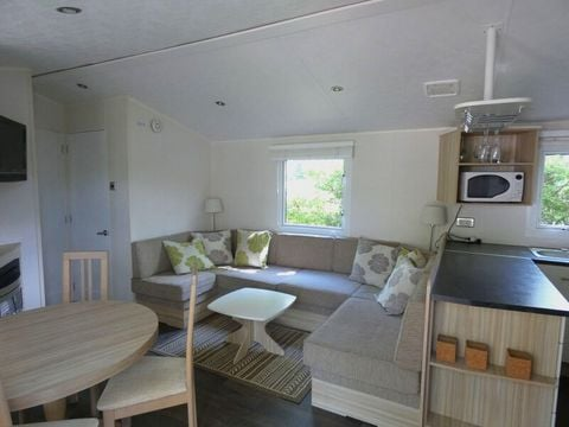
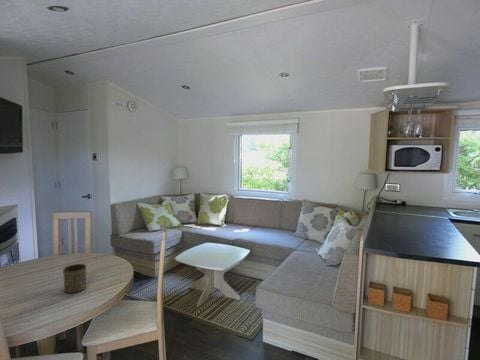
+ cup [62,263,88,294]
